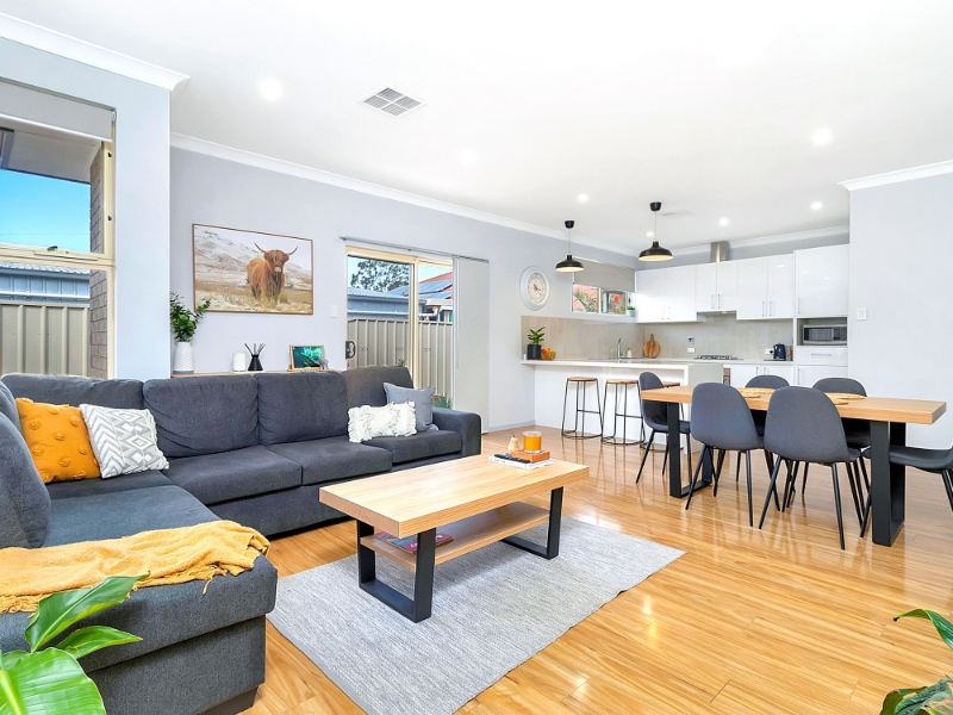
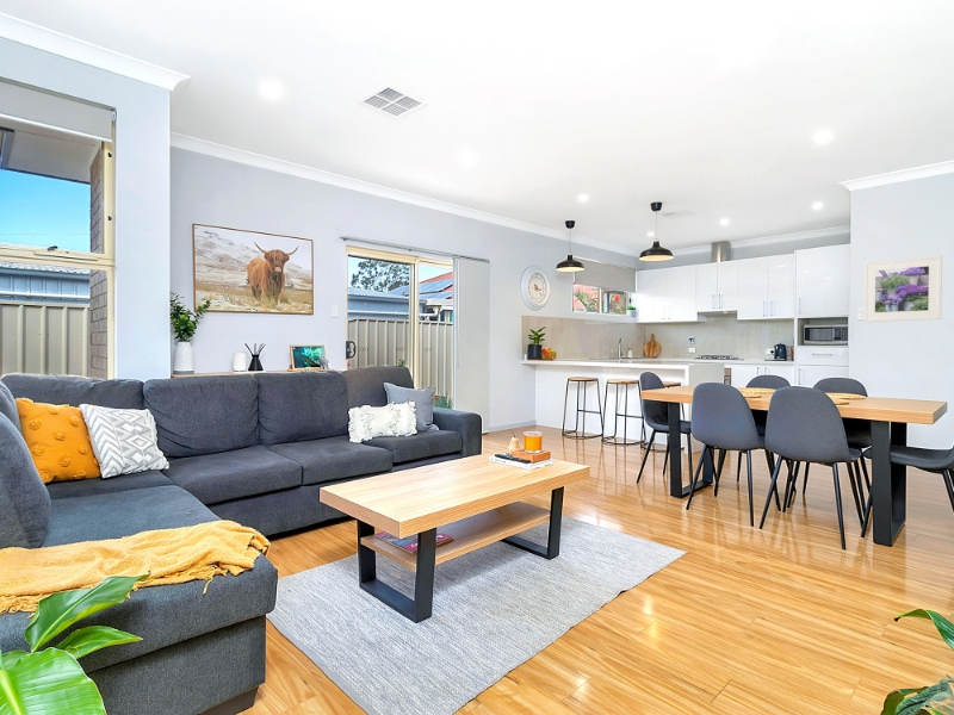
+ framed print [862,254,943,323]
